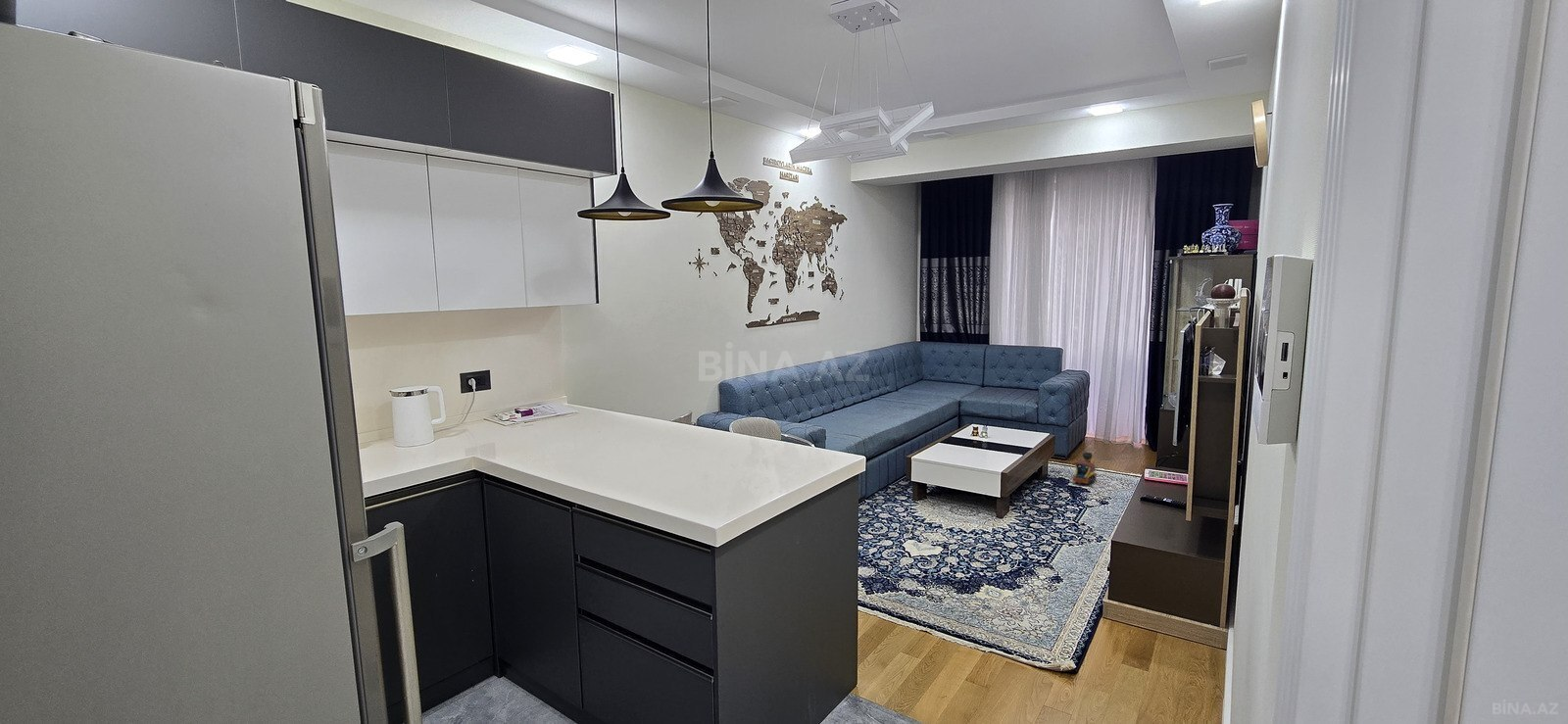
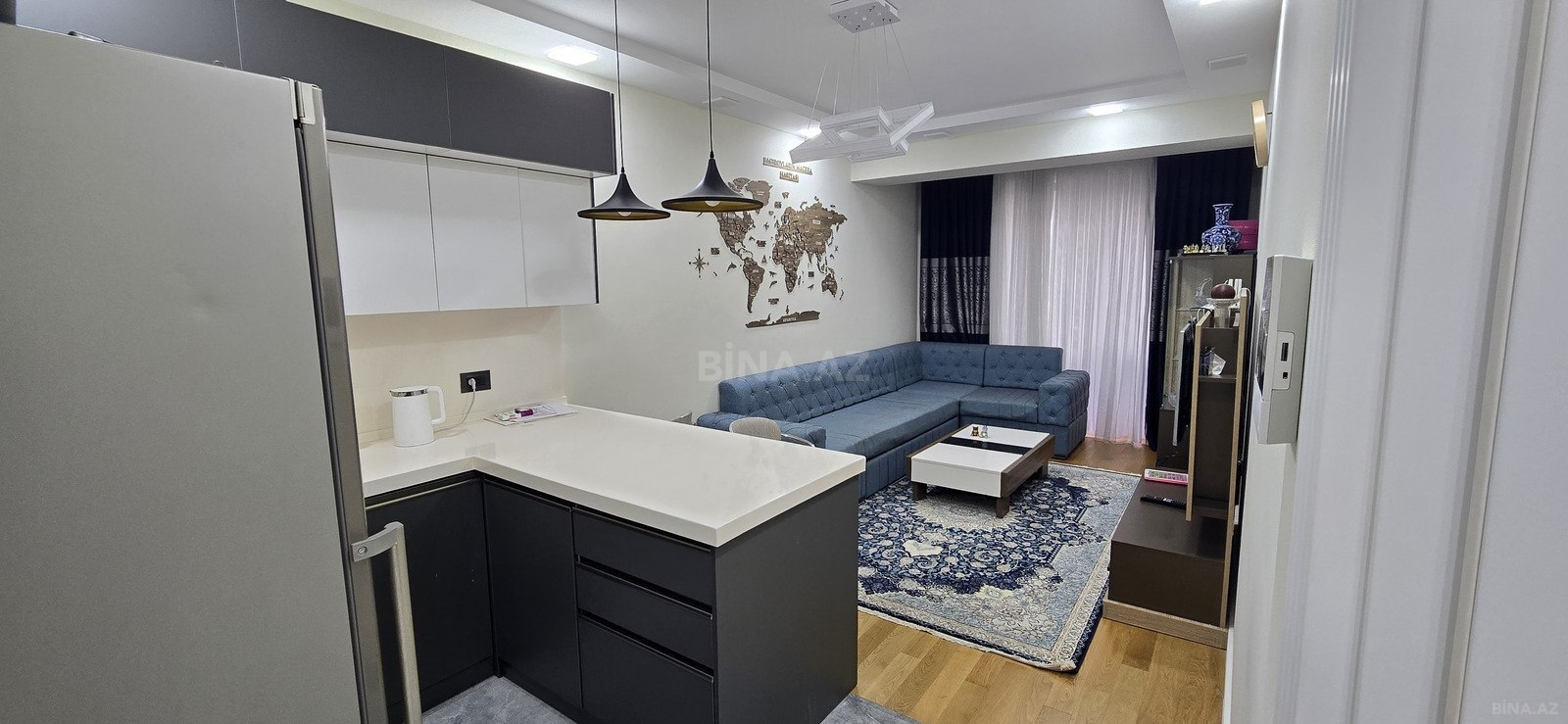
- toy train [1071,452,1098,486]
